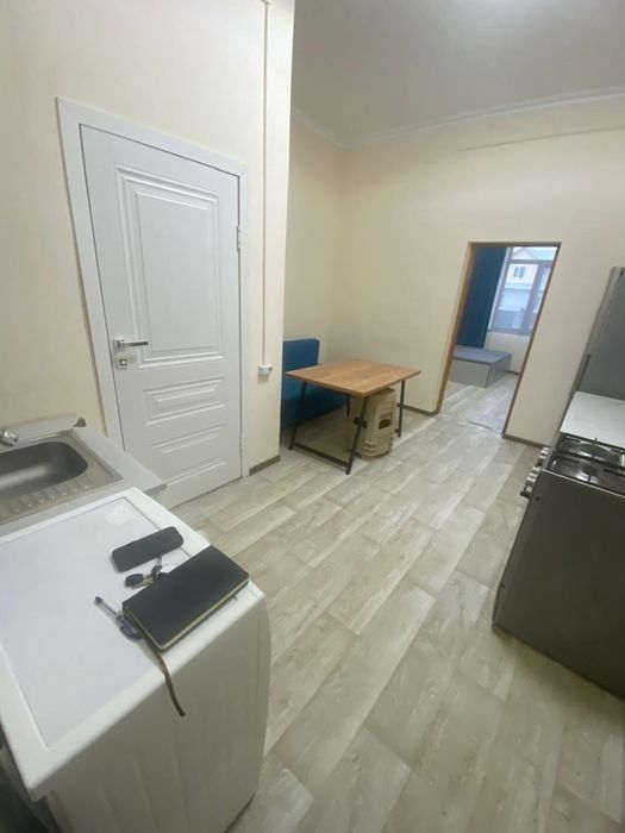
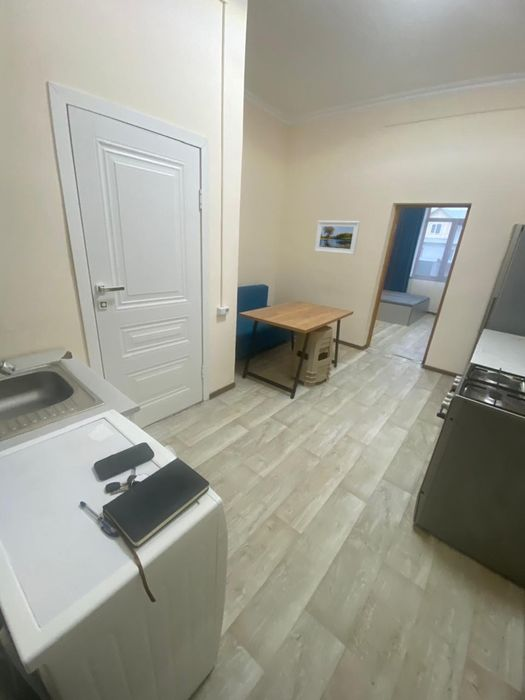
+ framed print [313,220,361,256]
